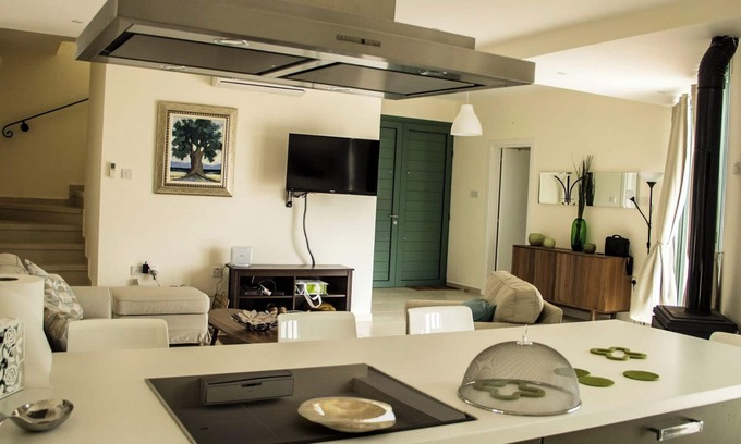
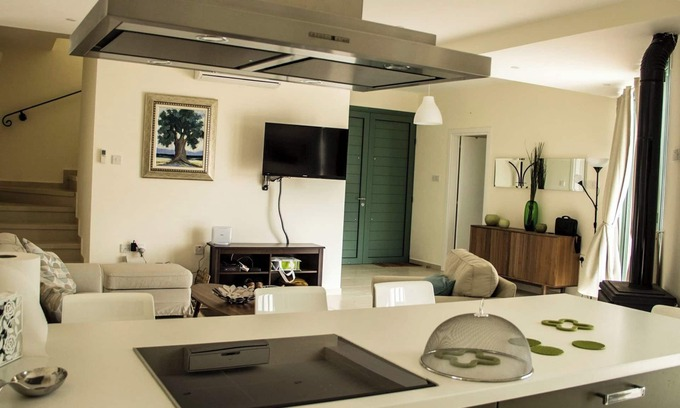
- plate [296,396,397,433]
